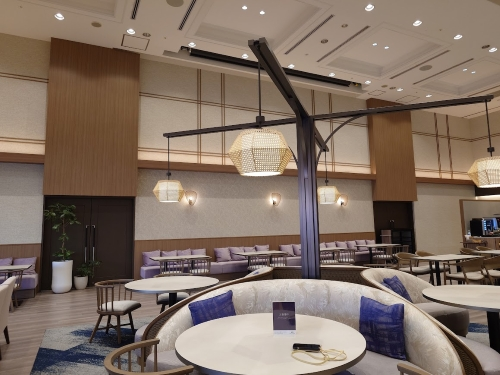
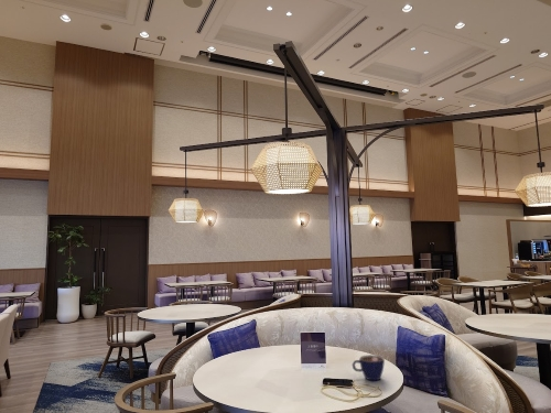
+ cup [352,354,386,381]
